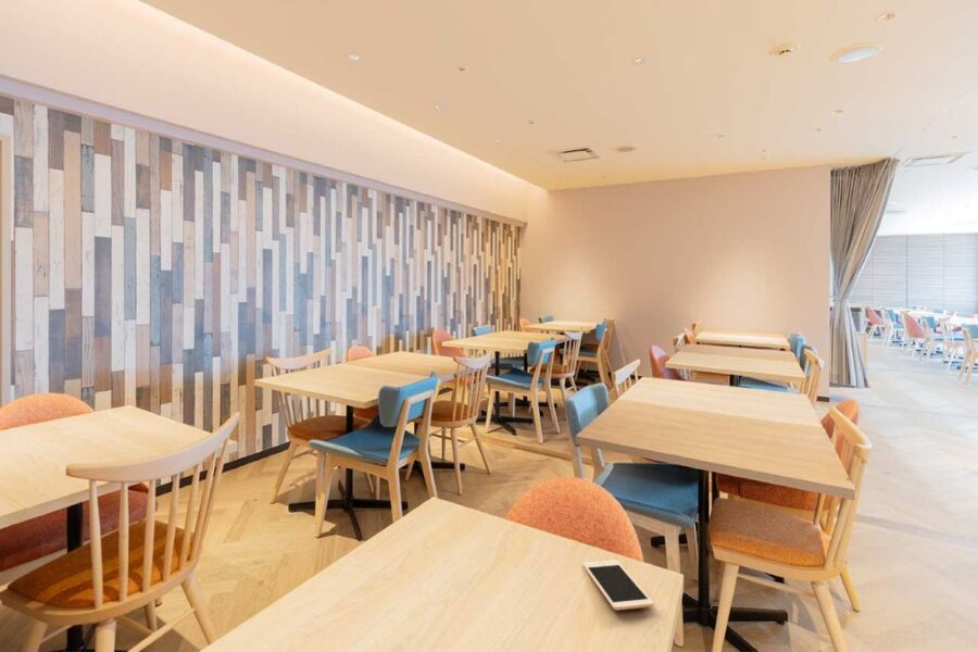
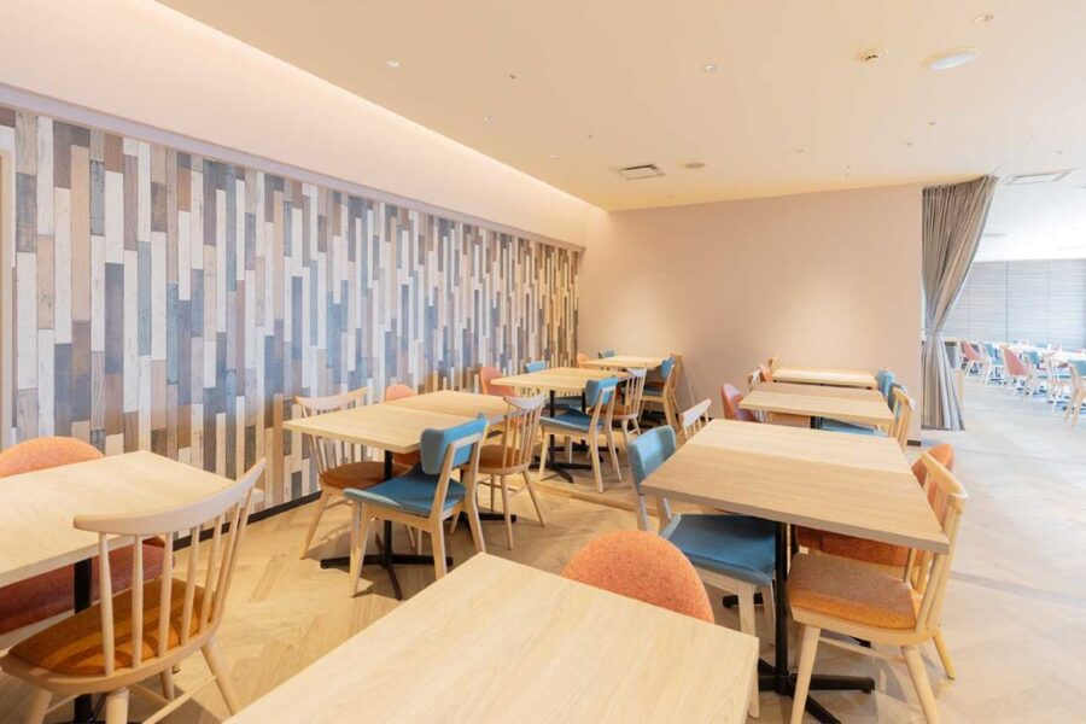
- cell phone [581,560,654,611]
